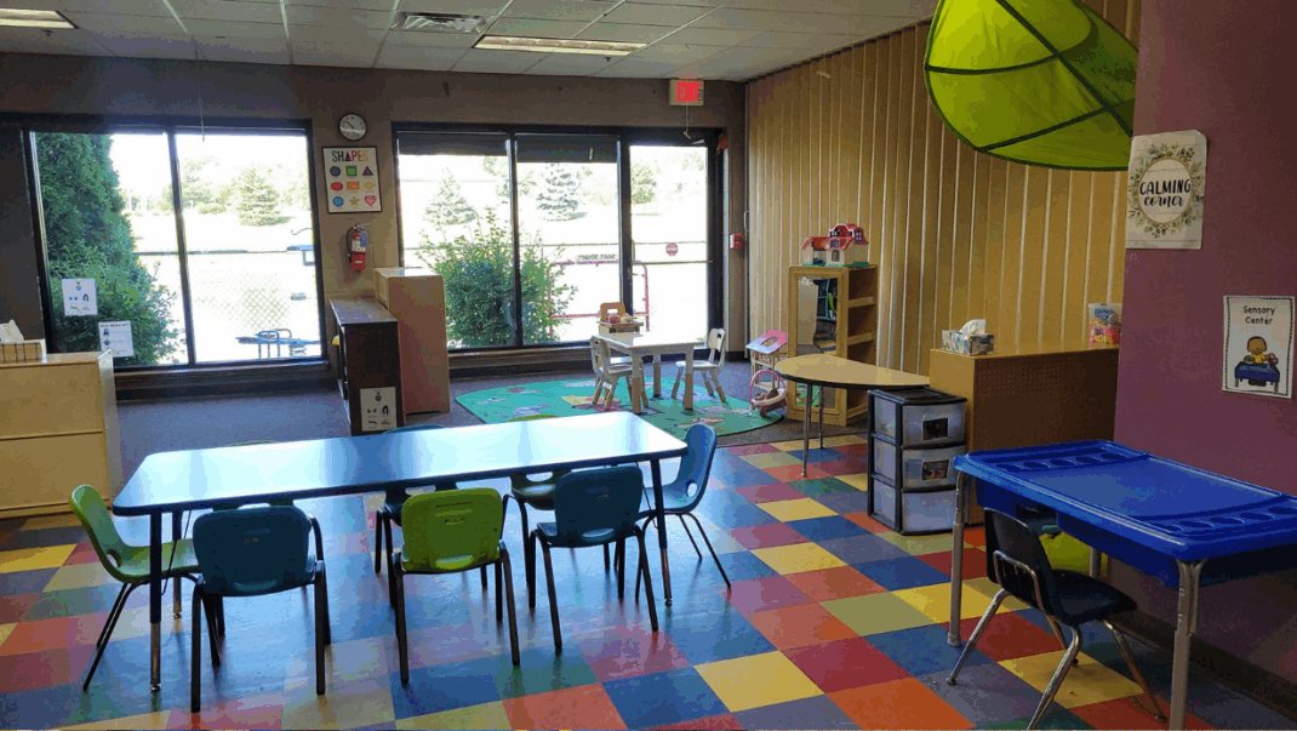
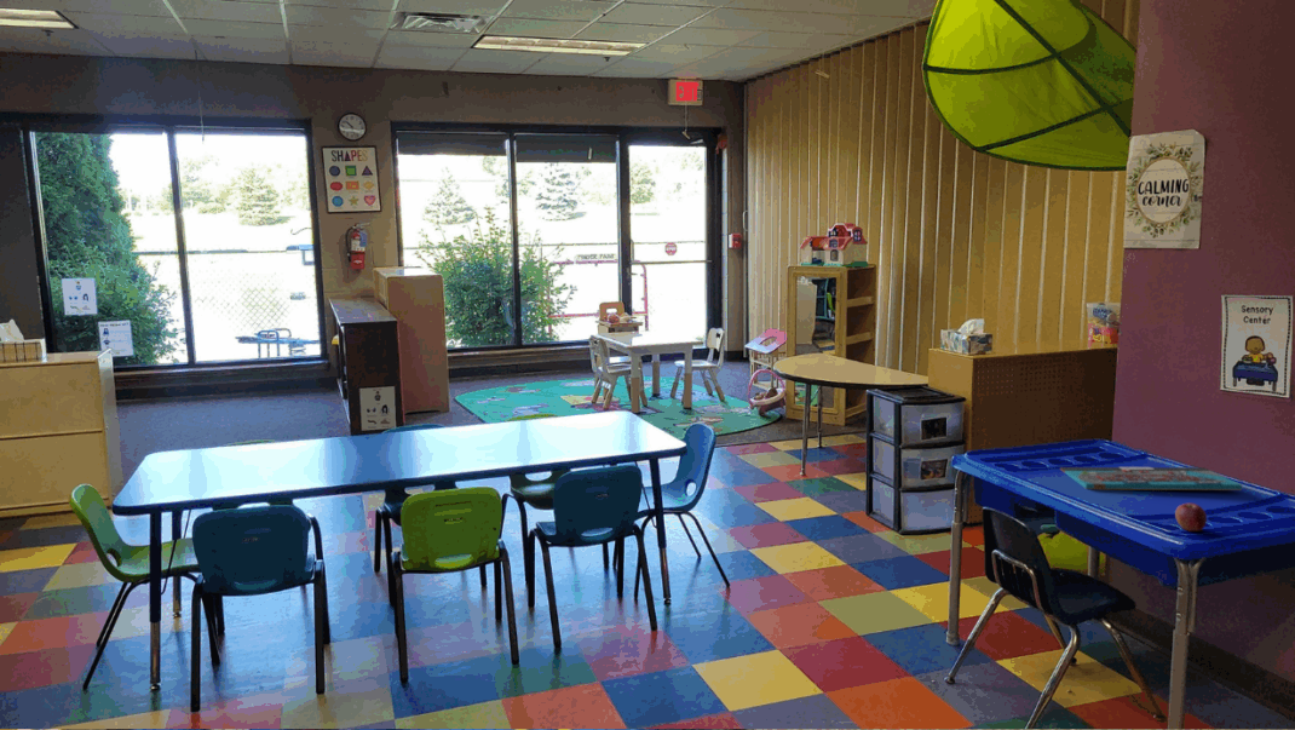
+ board game [1059,466,1243,492]
+ apple [1174,502,1208,533]
